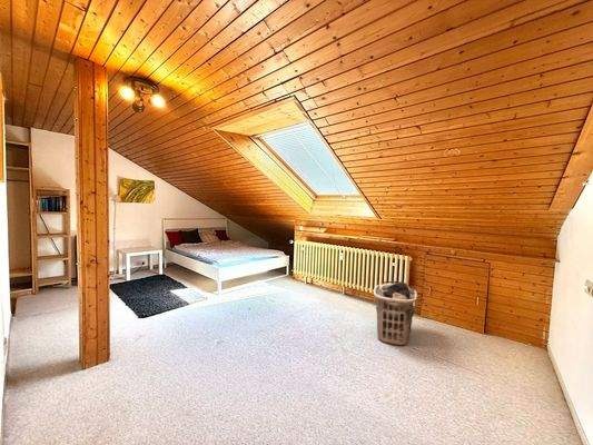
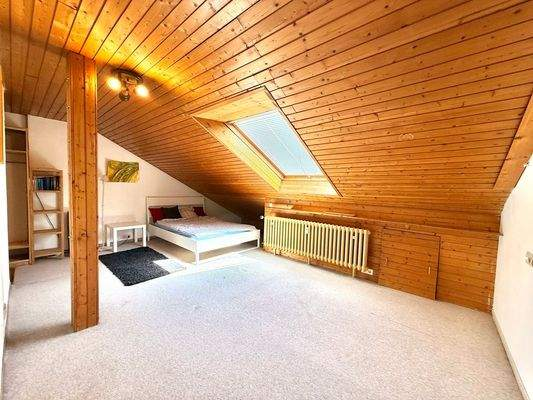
- clothes hamper [373,280,418,347]
